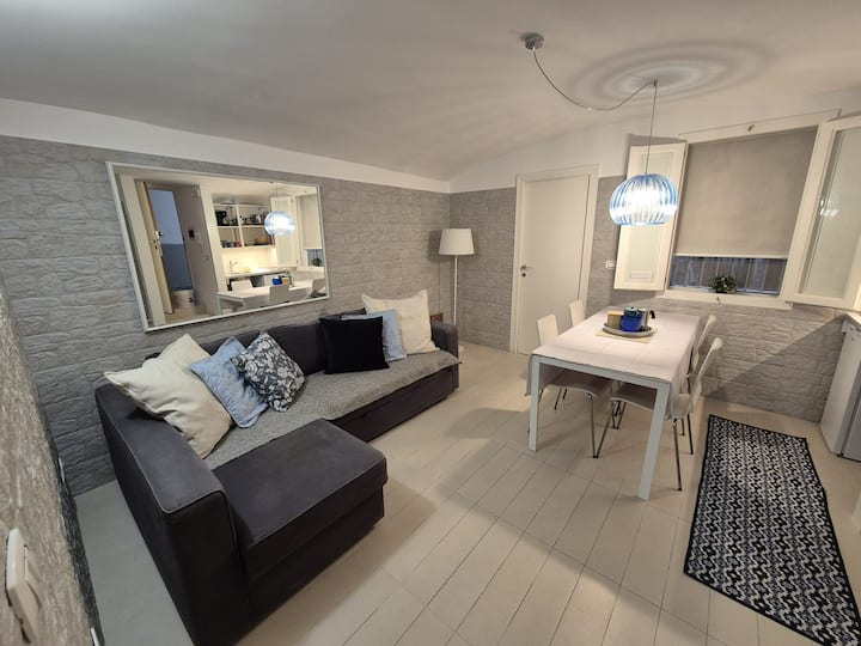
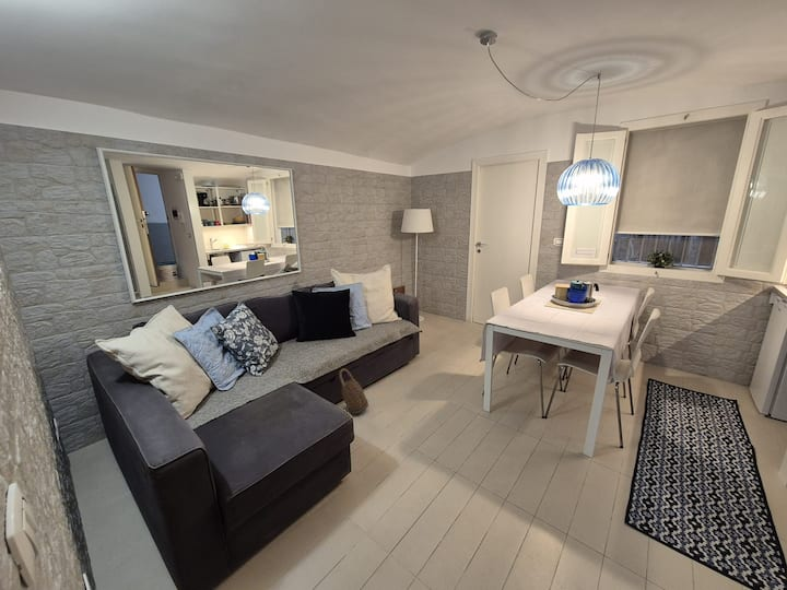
+ basket [338,367,369,415]
